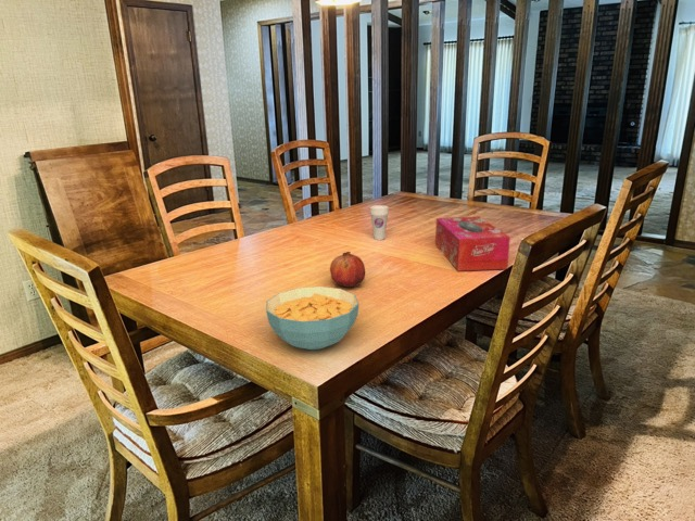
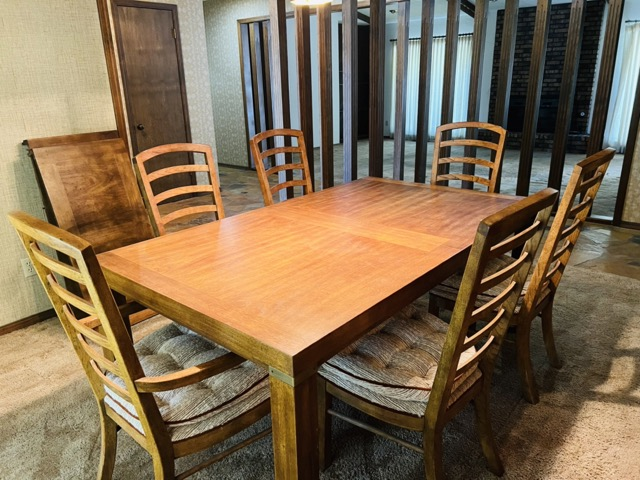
- cereal bowl [265,285,361,351]
- cup [369,204,390,241]
- fruit [329,251,366,288]
- tissue box [434,216,511,272]
